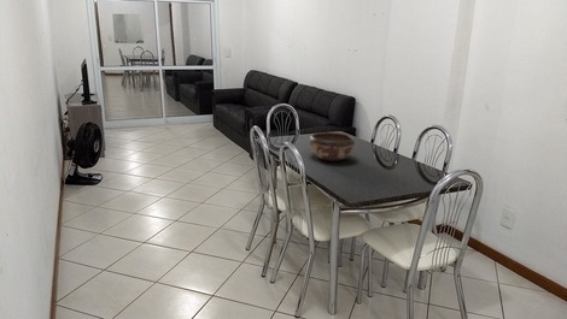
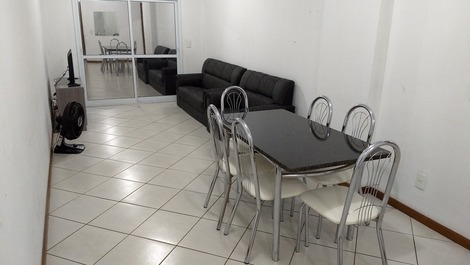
- decorative bowl [308,131,357,163]
